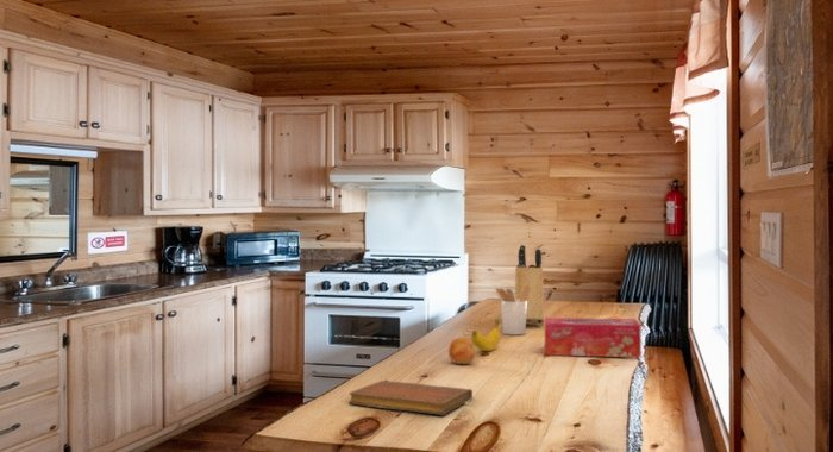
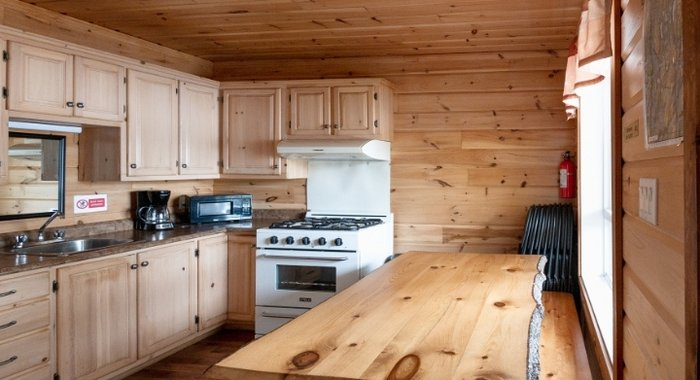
- banana [470,318,501,352]
- knife block [514,244,545,327]
- tissue box [544,316,643,359]
- utensil holder [494,285,531,337]
- notebook [349,379,474,416]
- fruit [447,337,477,365]
